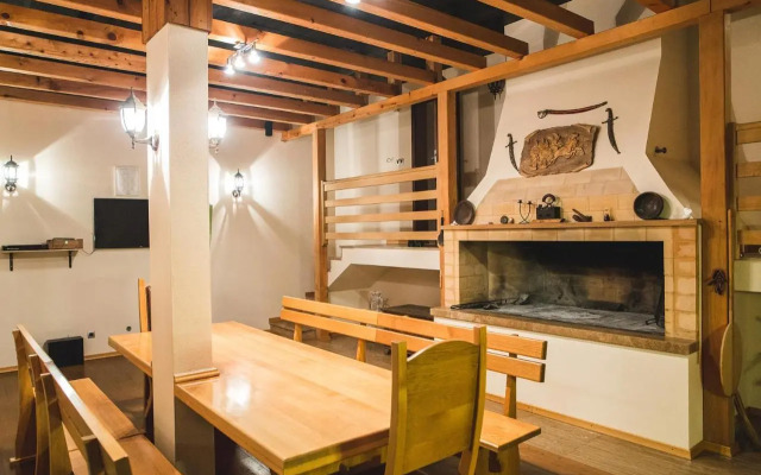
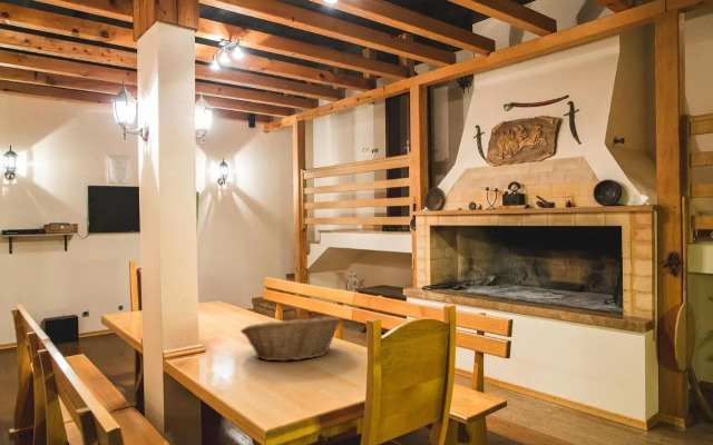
+ fruit basket [240,315,342,363]
